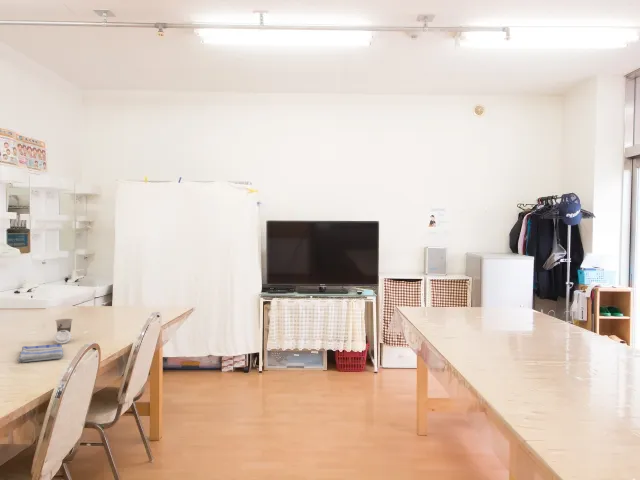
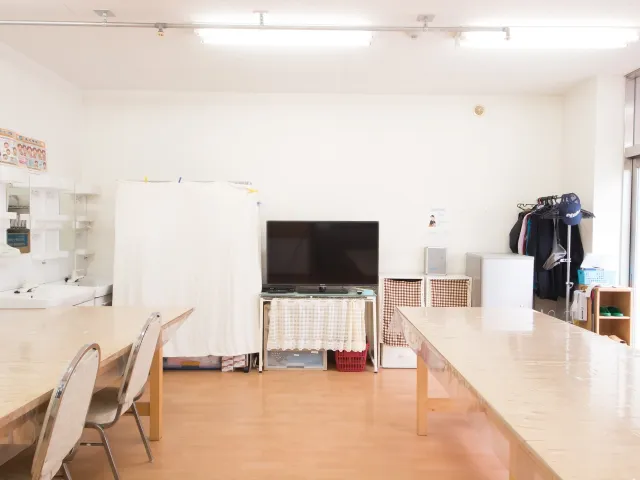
- cup [53,318,74,345]
- dish towel [16,344,64,363]
